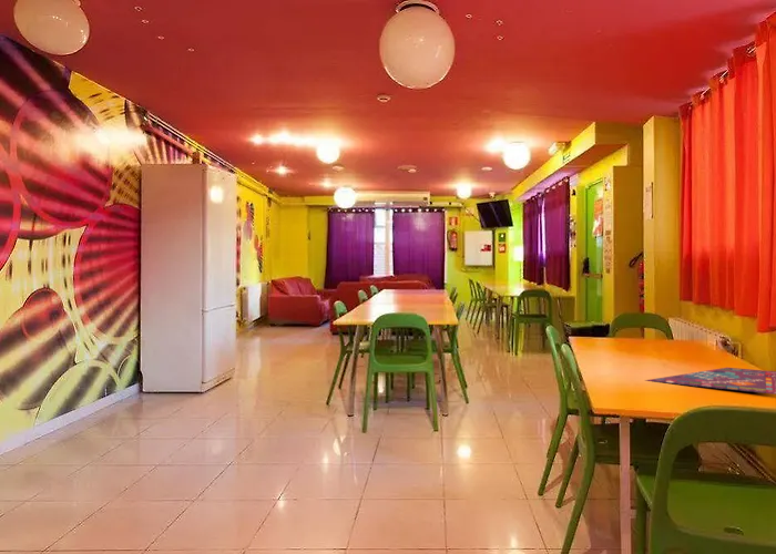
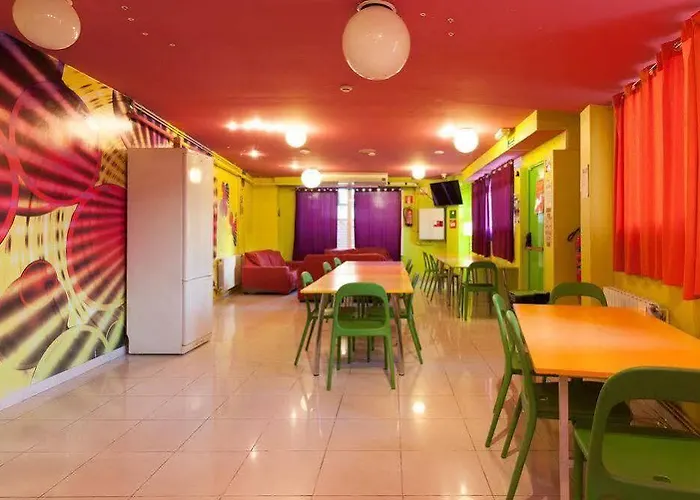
- gameboard [644,367,776,396]
